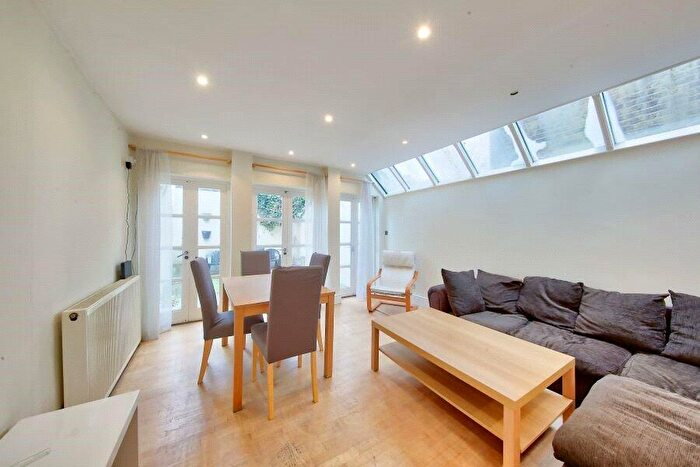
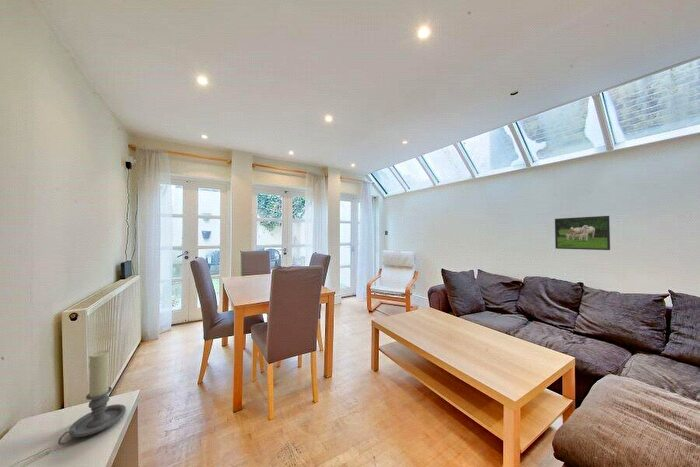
+ candle holder [57,349,127,446]
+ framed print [554,215,611,251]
